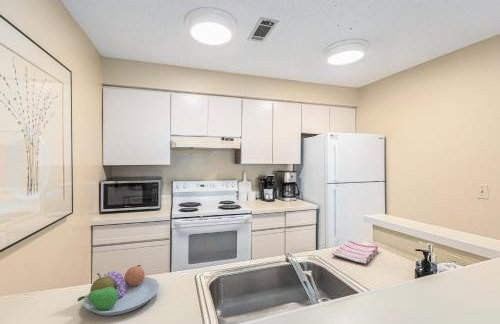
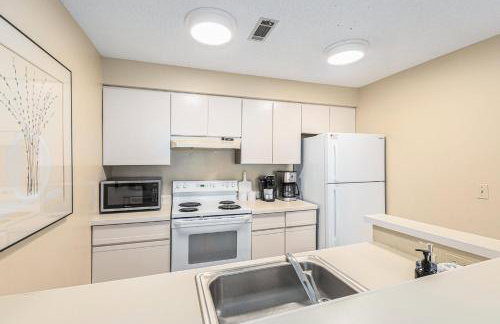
- fruit bowl [76,264,160,317]
- dish towel [331,240,379,265]
